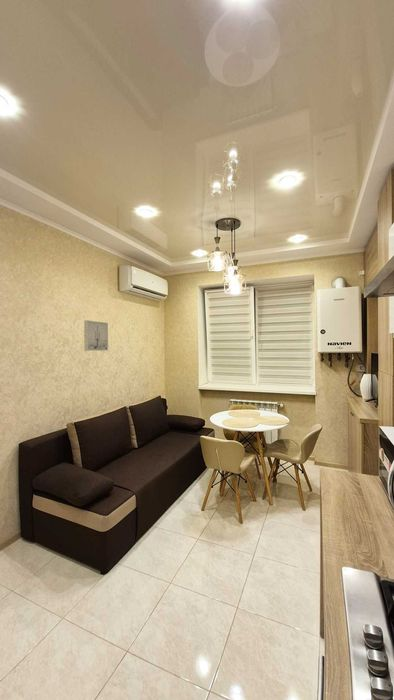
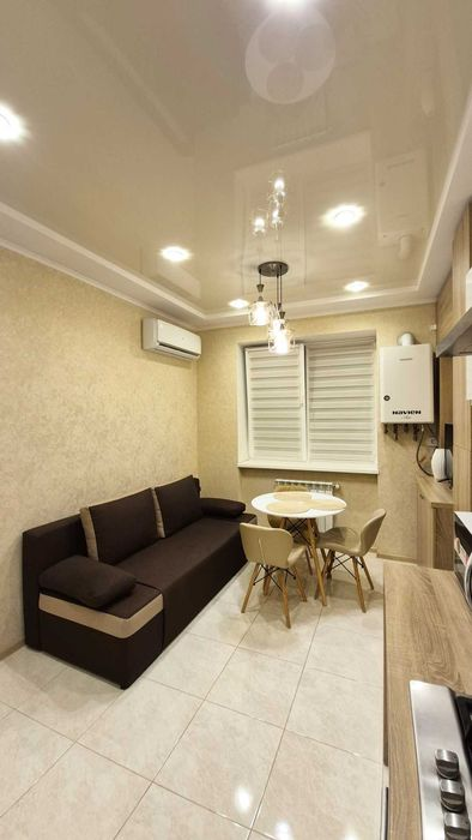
- wall art [83,319,109,352]
